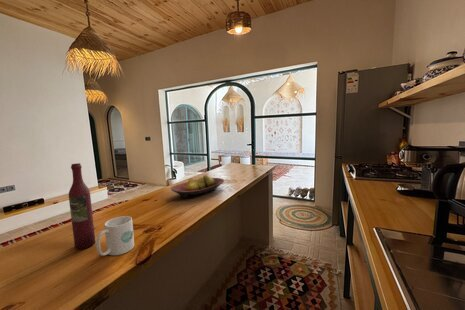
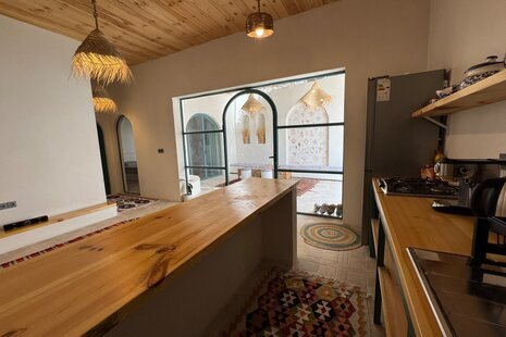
- wine bottle [68,162,96,250]
- mug [95,215,135,257]
- fruit bowl [170,174,225,199]
